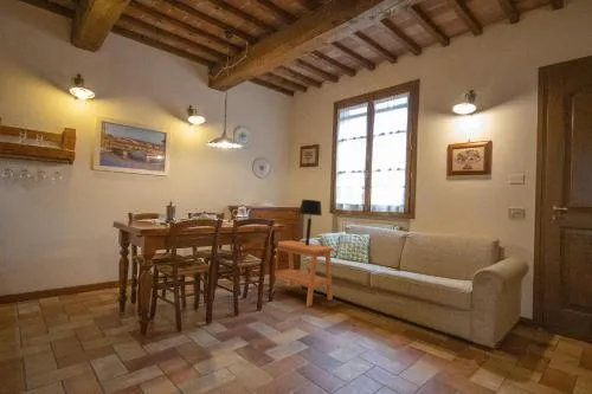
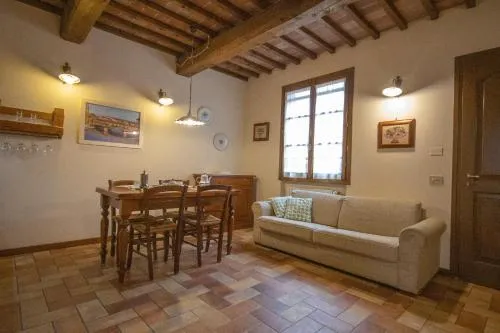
- table lamp [298,199,323,245]
- side table [272,239,335,308]
